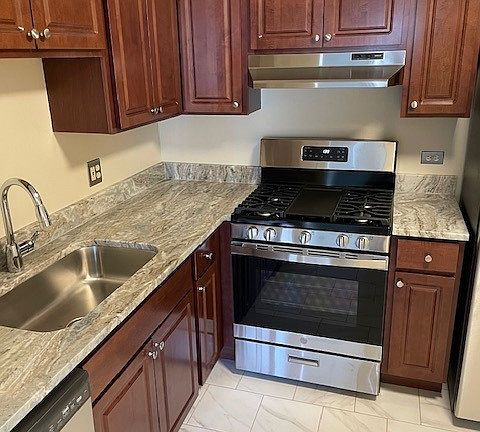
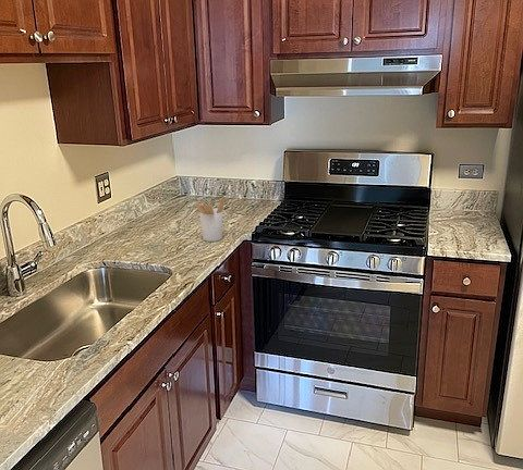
+ utensil holder [194,197,226,243]
